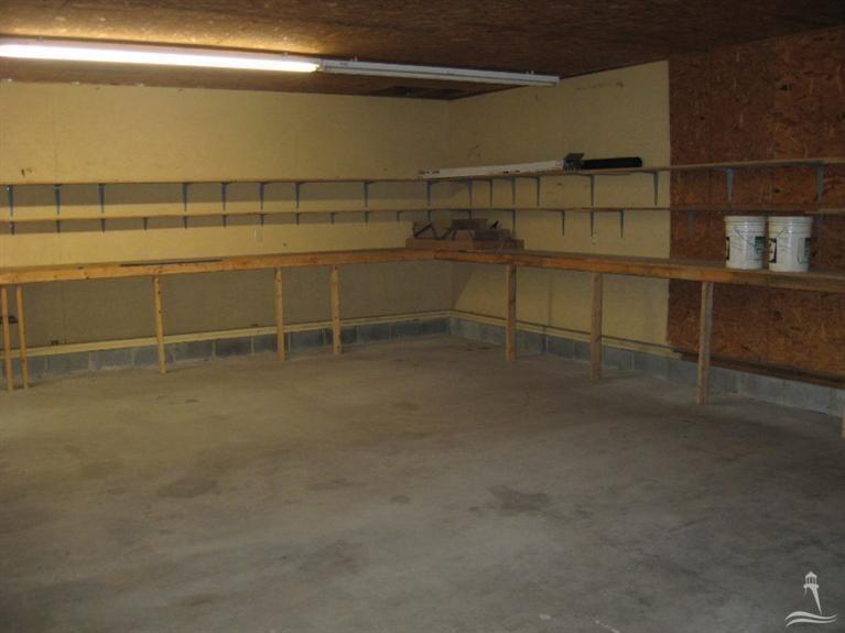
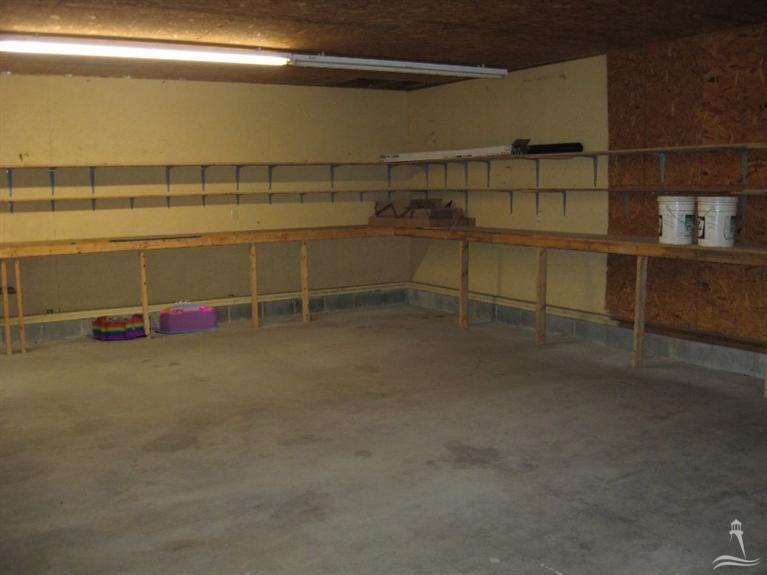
+ storage bin [154,299,221,335]
+ storage bin [91,312,152,341]
